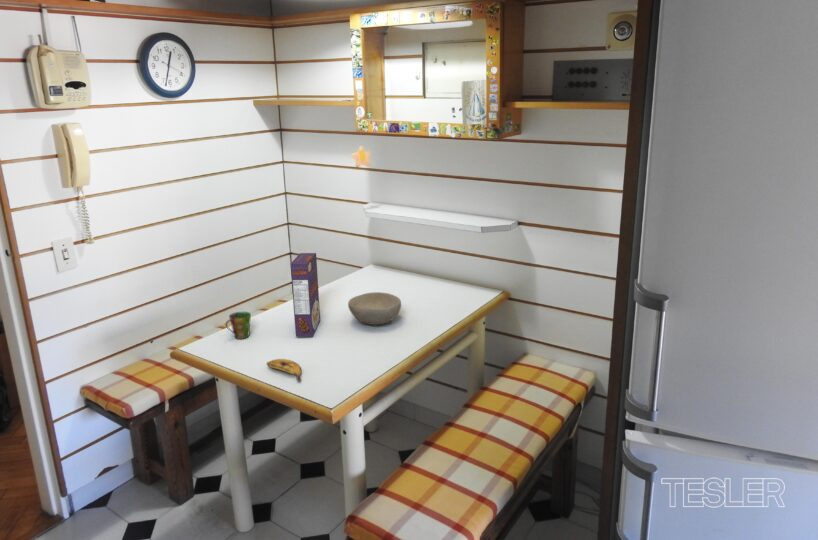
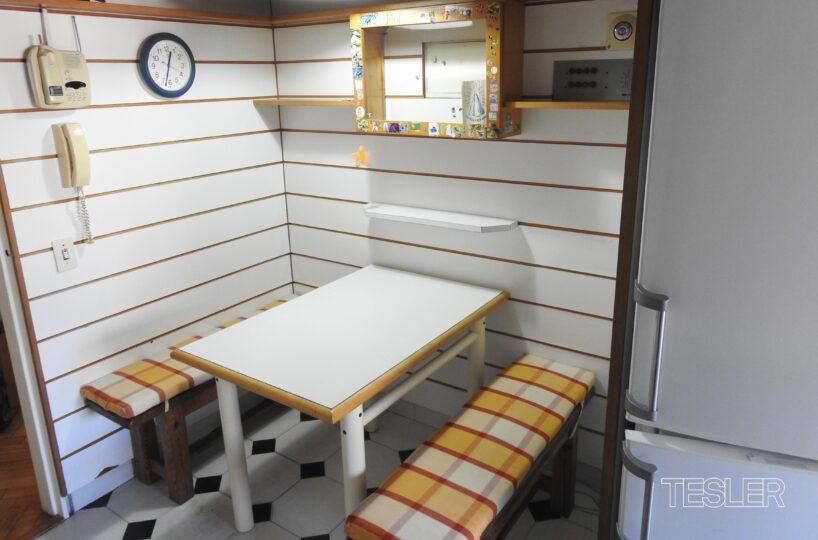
- cup [224,311,252,340]
- banana [266,358,302,382]
- bowl [347,291,402,326]
- cereal box [290,252,321,338]
